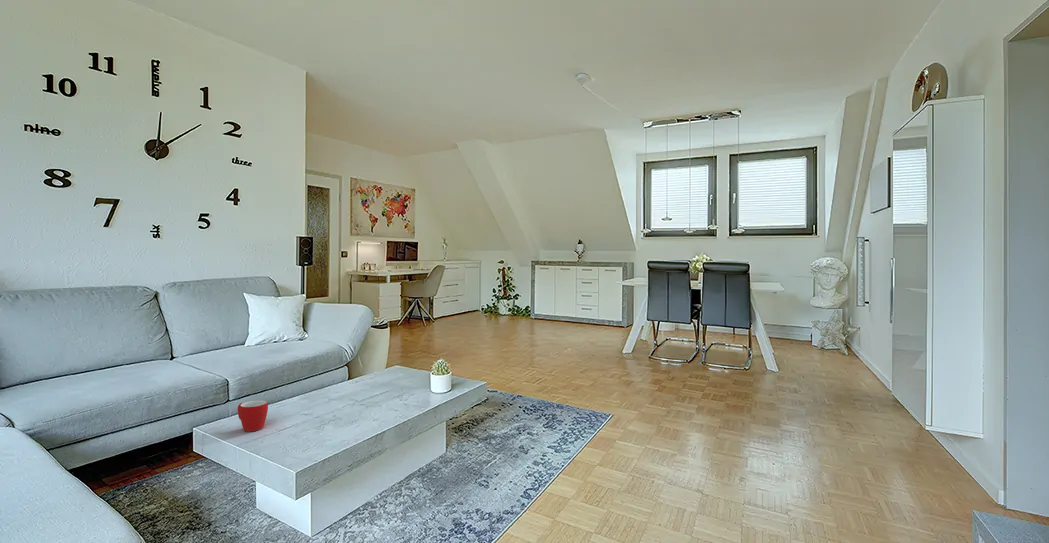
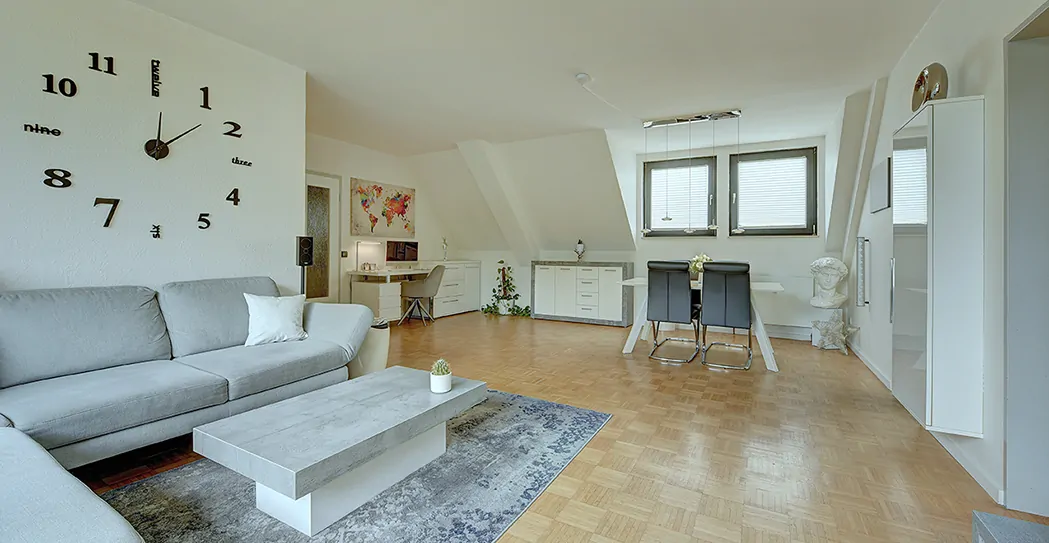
- mug [237,399,269,432]
